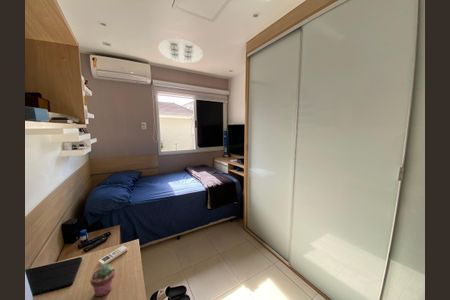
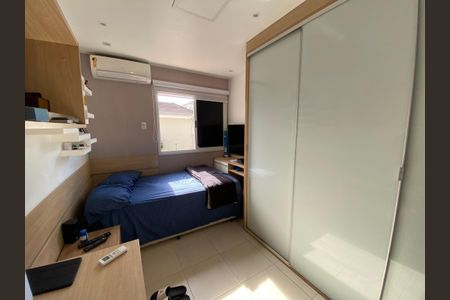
- potted succulent [89,263,116,298]
- ceiling light [158,38,204,64]
